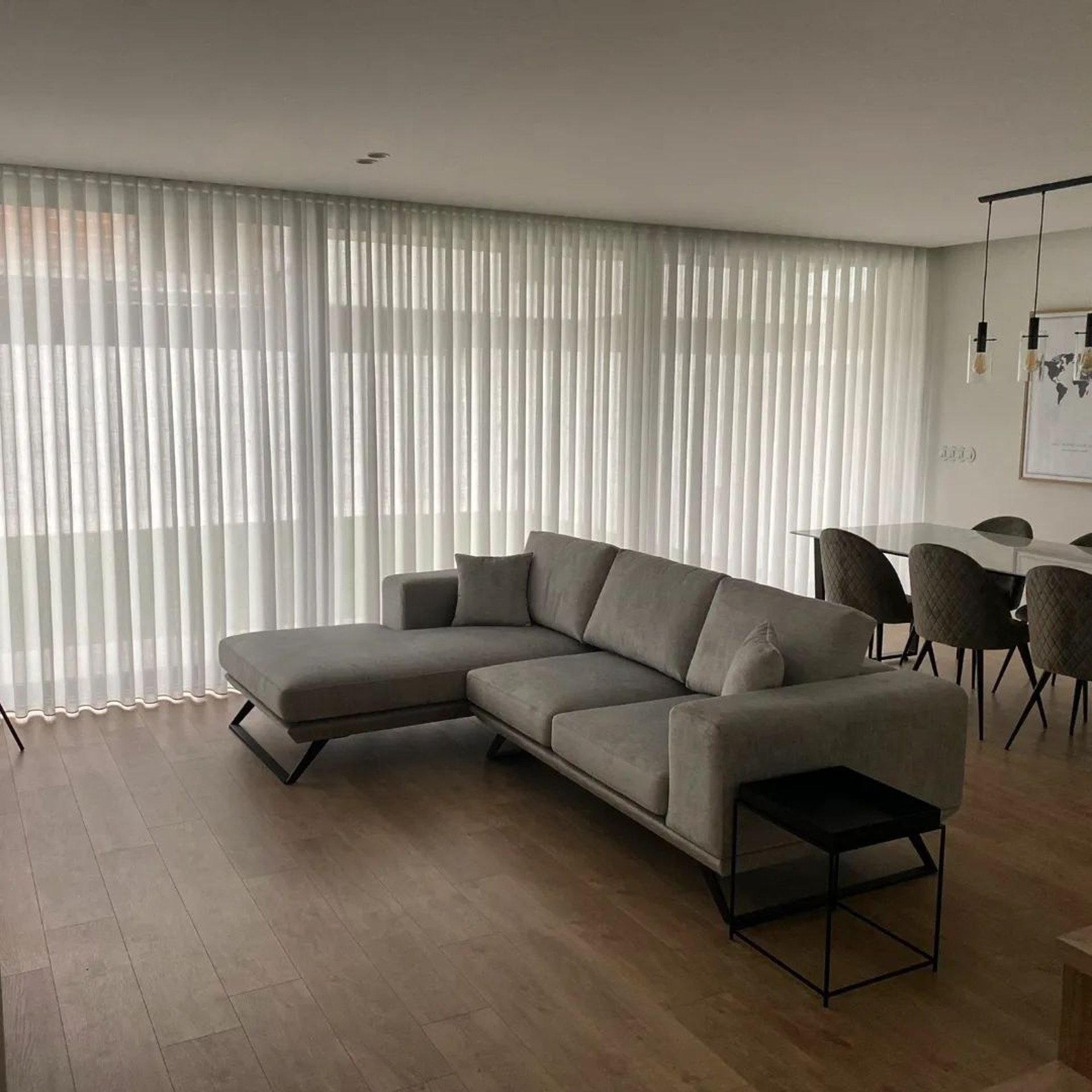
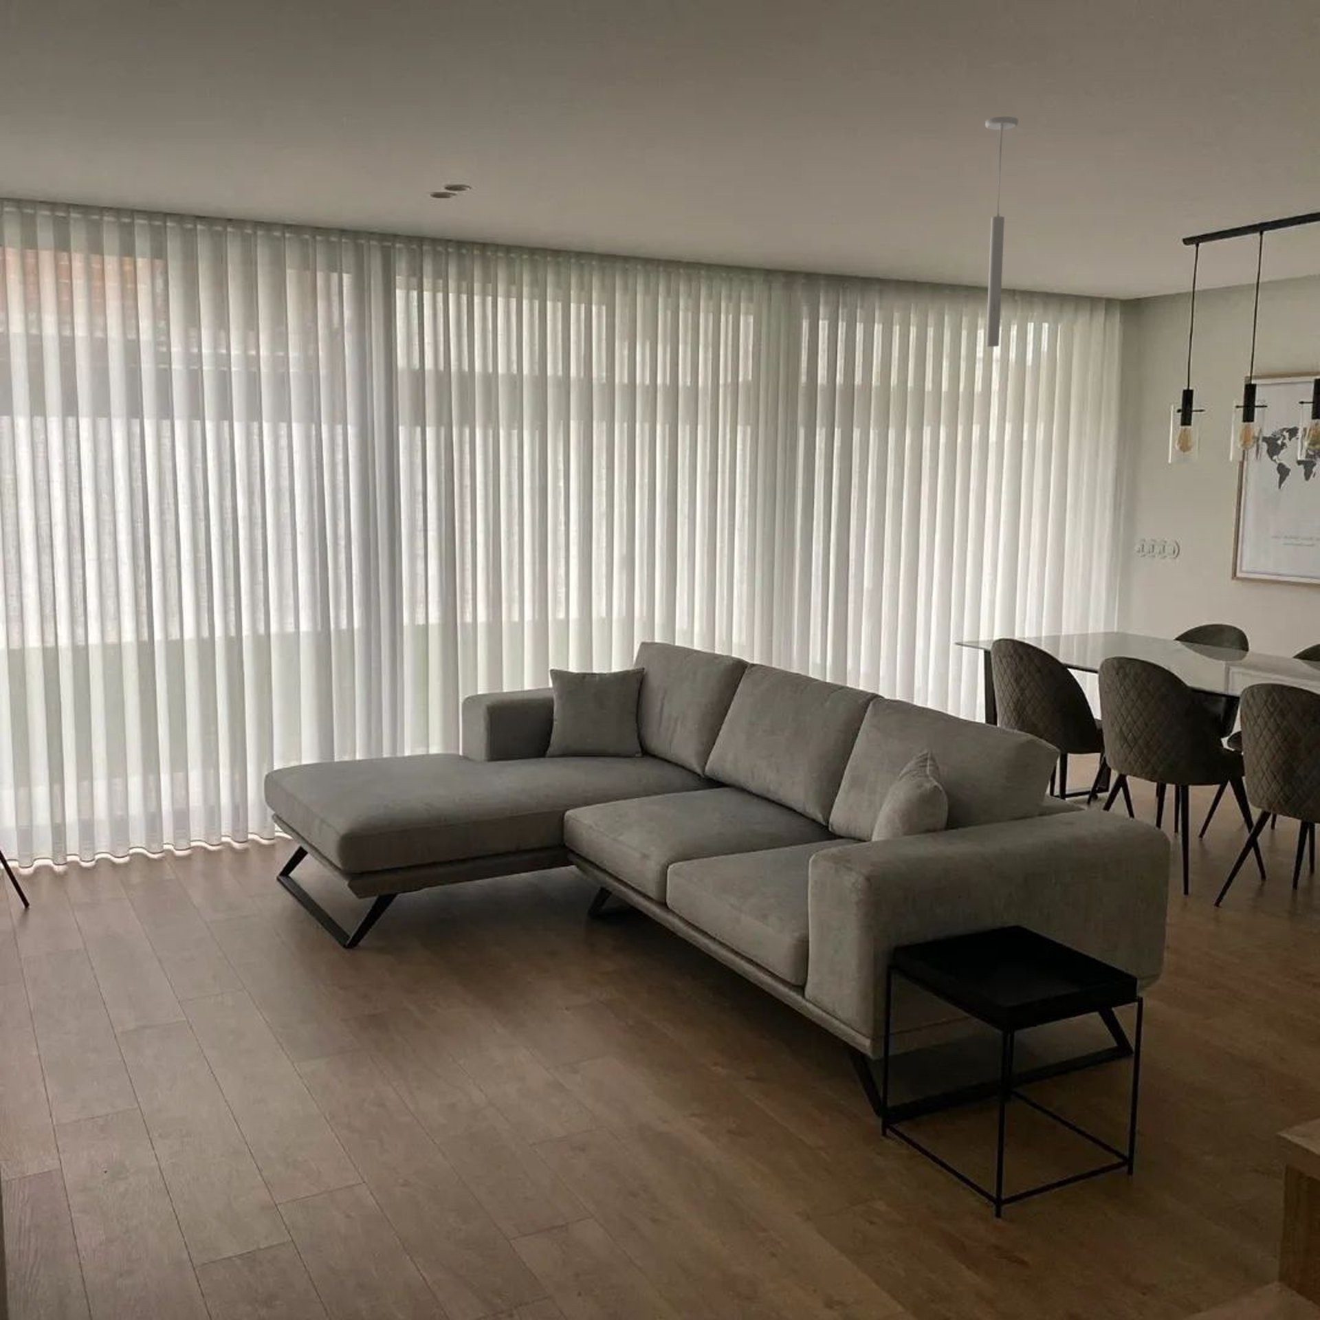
+ ceiling light [984,116,1019,347]
